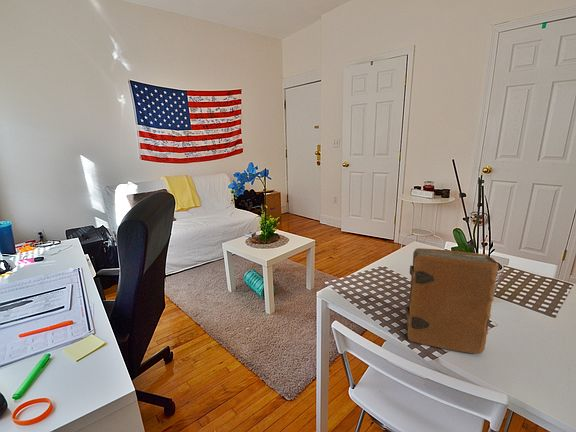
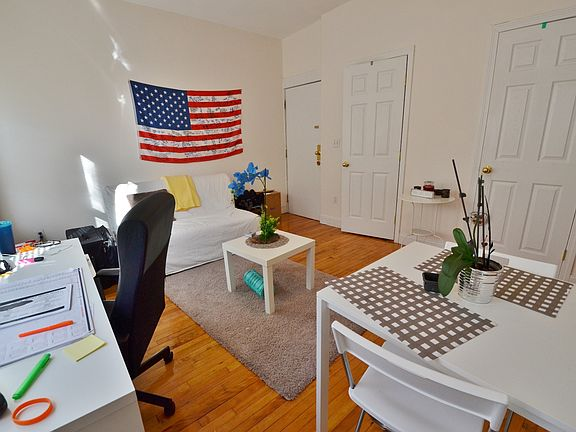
- book [405,247,500,355]
